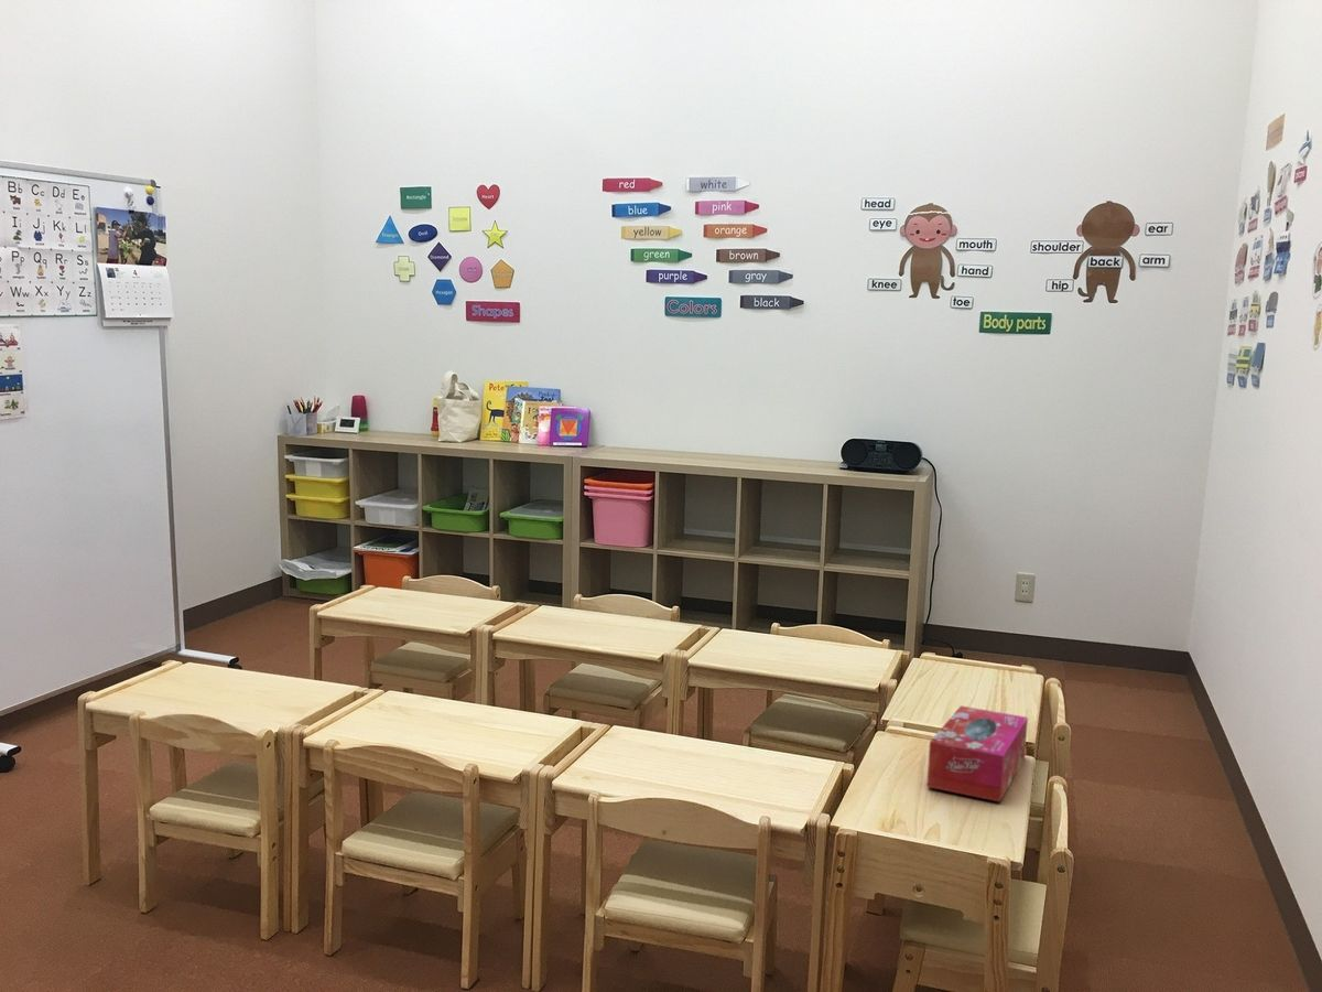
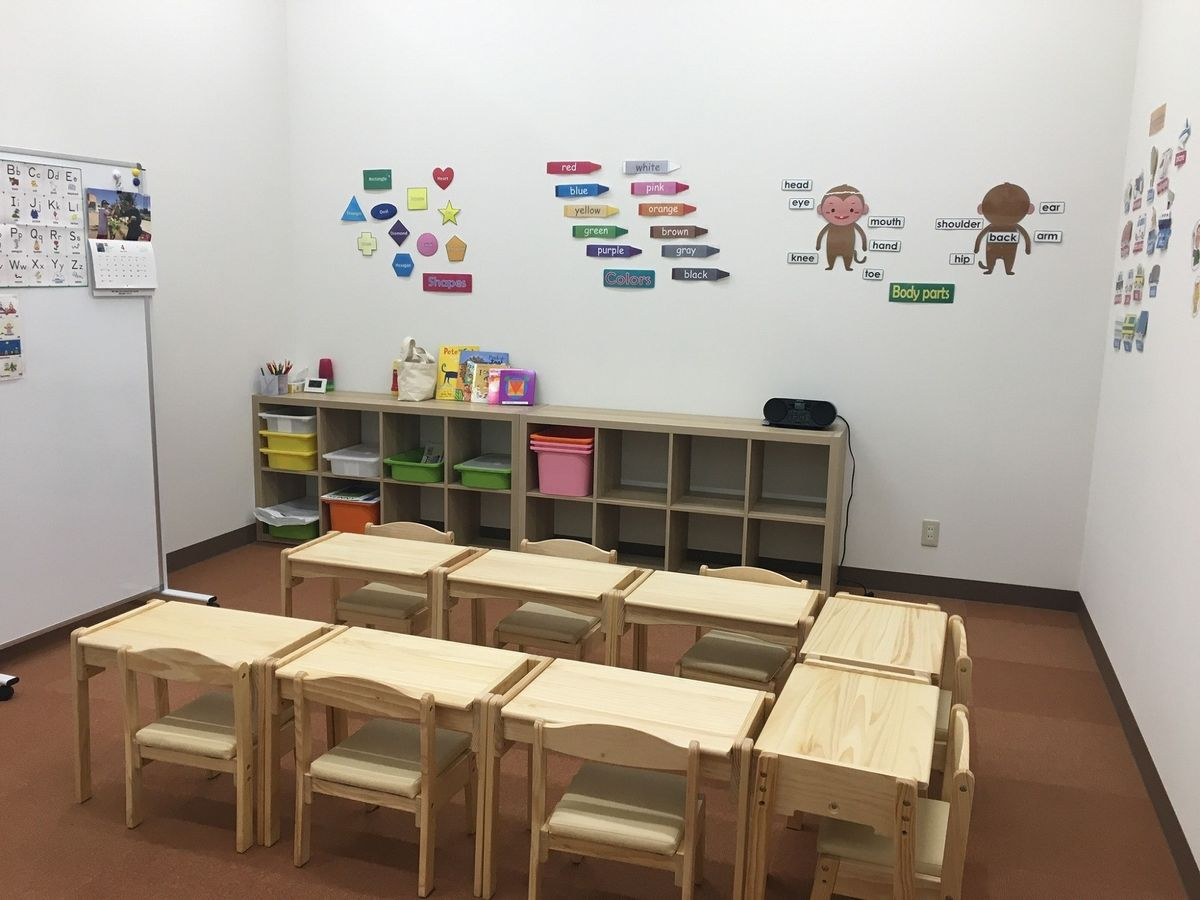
- tissue box [925,704,1029,804]
